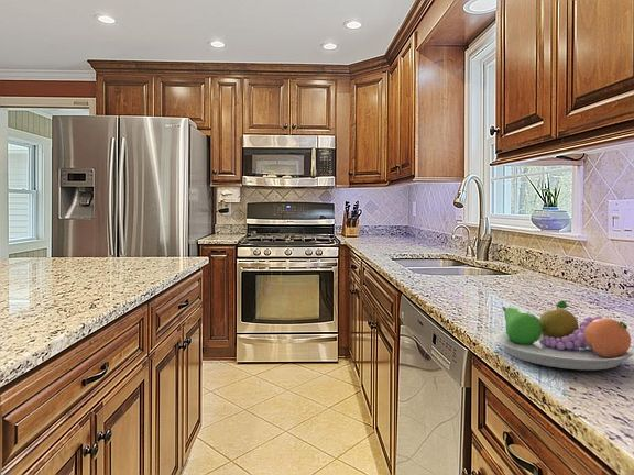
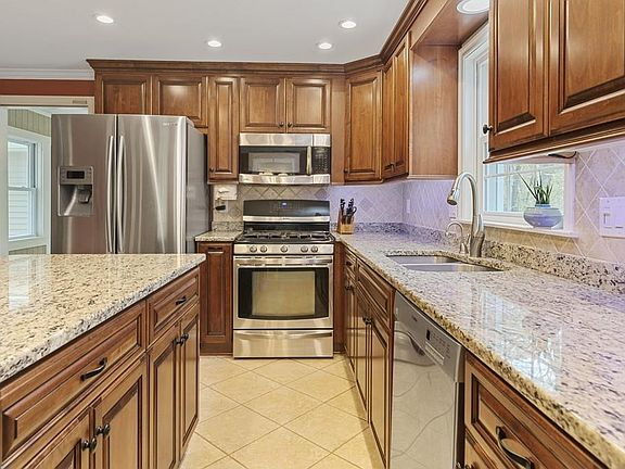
- fruit bowl [493,300,634,371]
